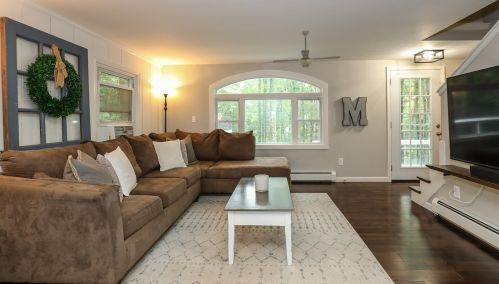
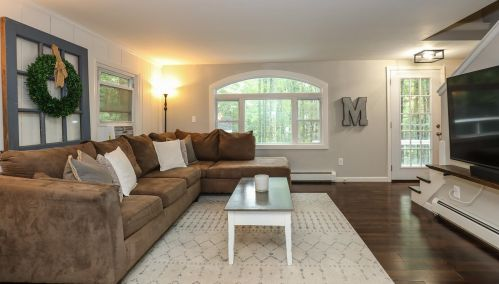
- ceiling fan [272,29,341,68]
